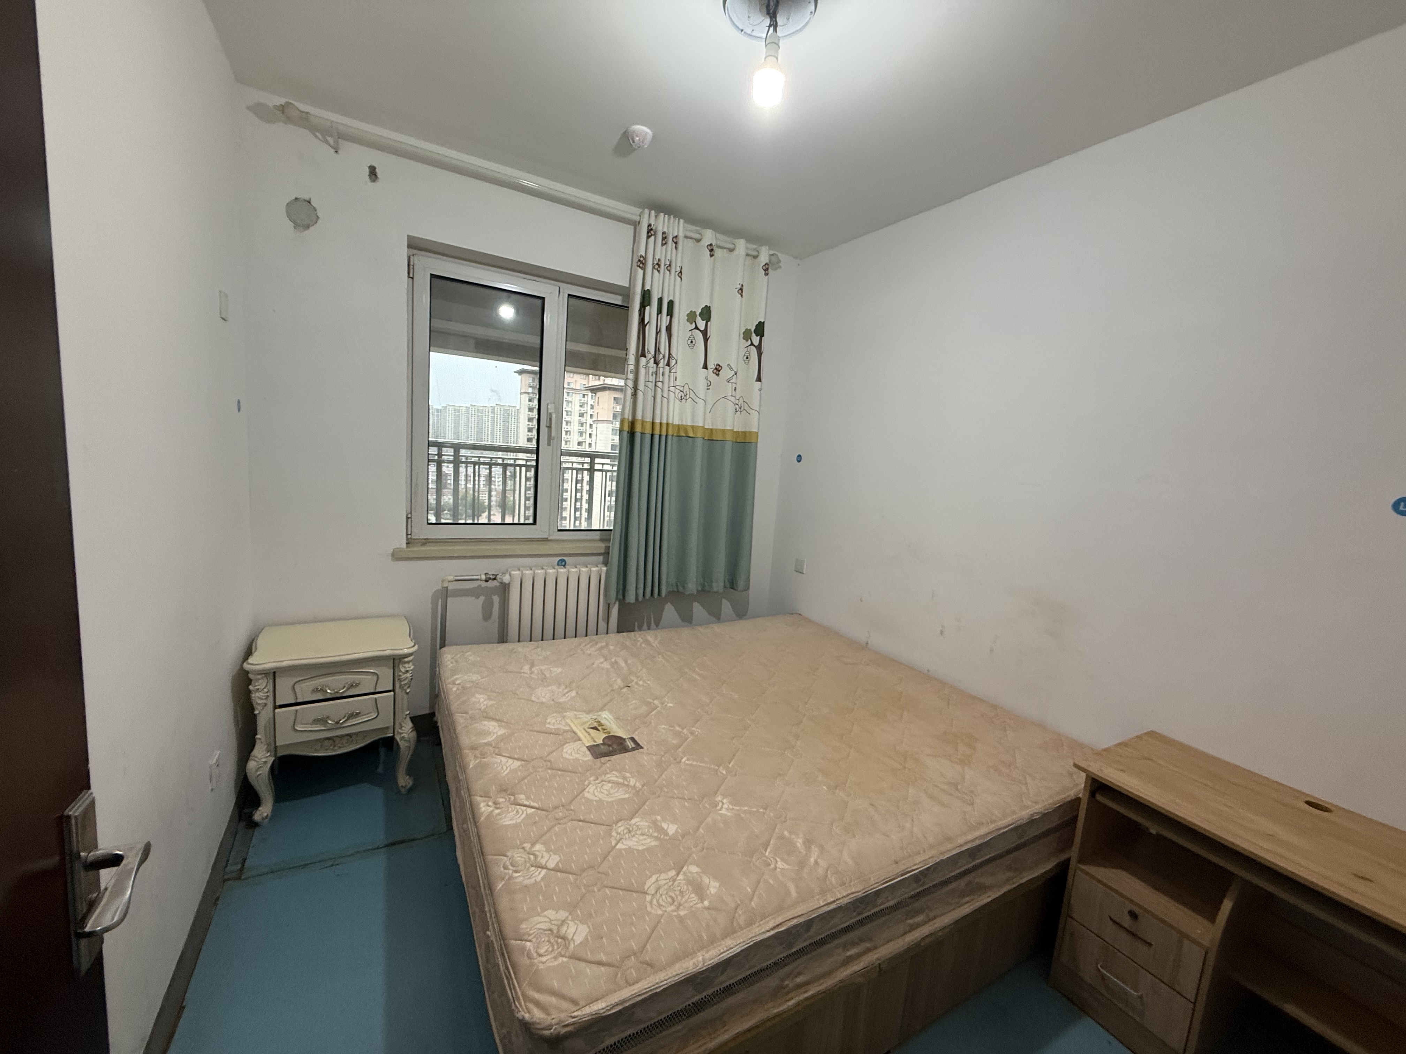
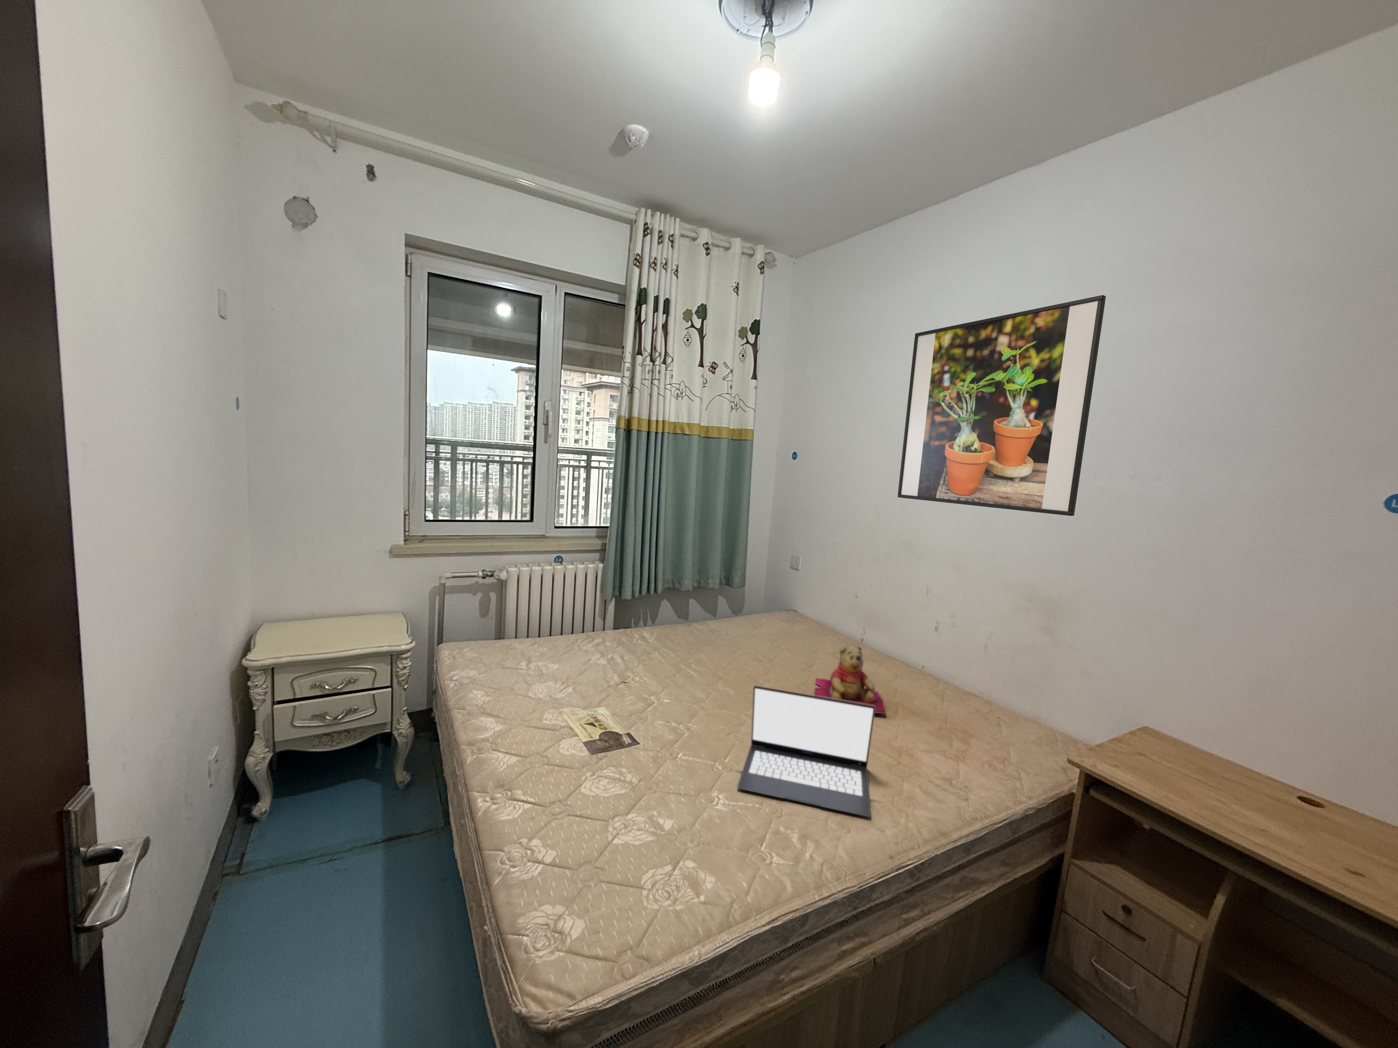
+ teddy bear [813,645,886,714]
+ laptop [738,685,875,818]
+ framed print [897,295,1106,516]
